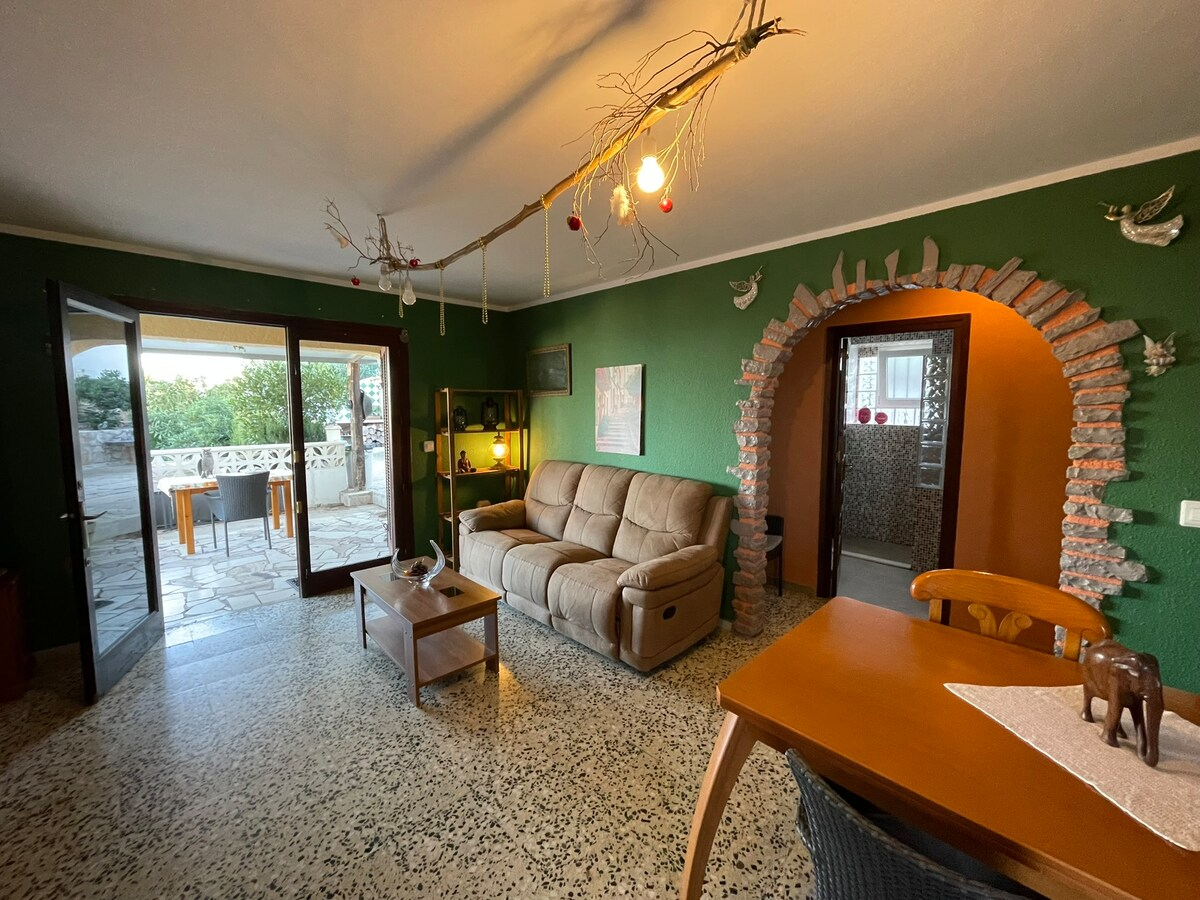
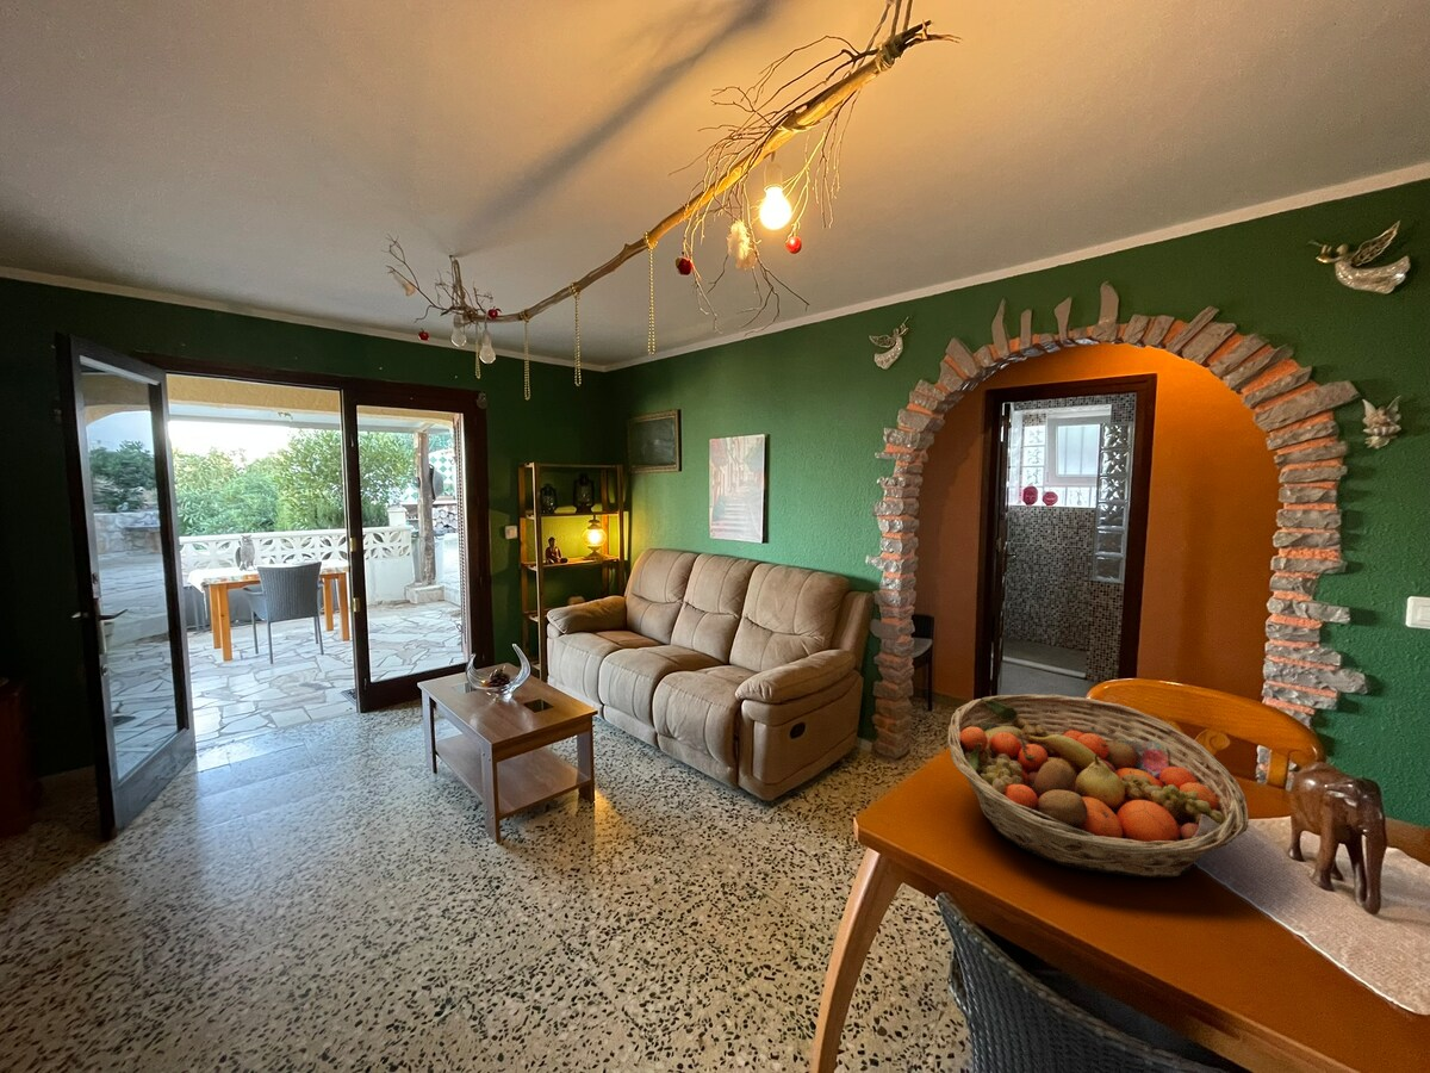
+ fruit basket [946,693,1250,879]
